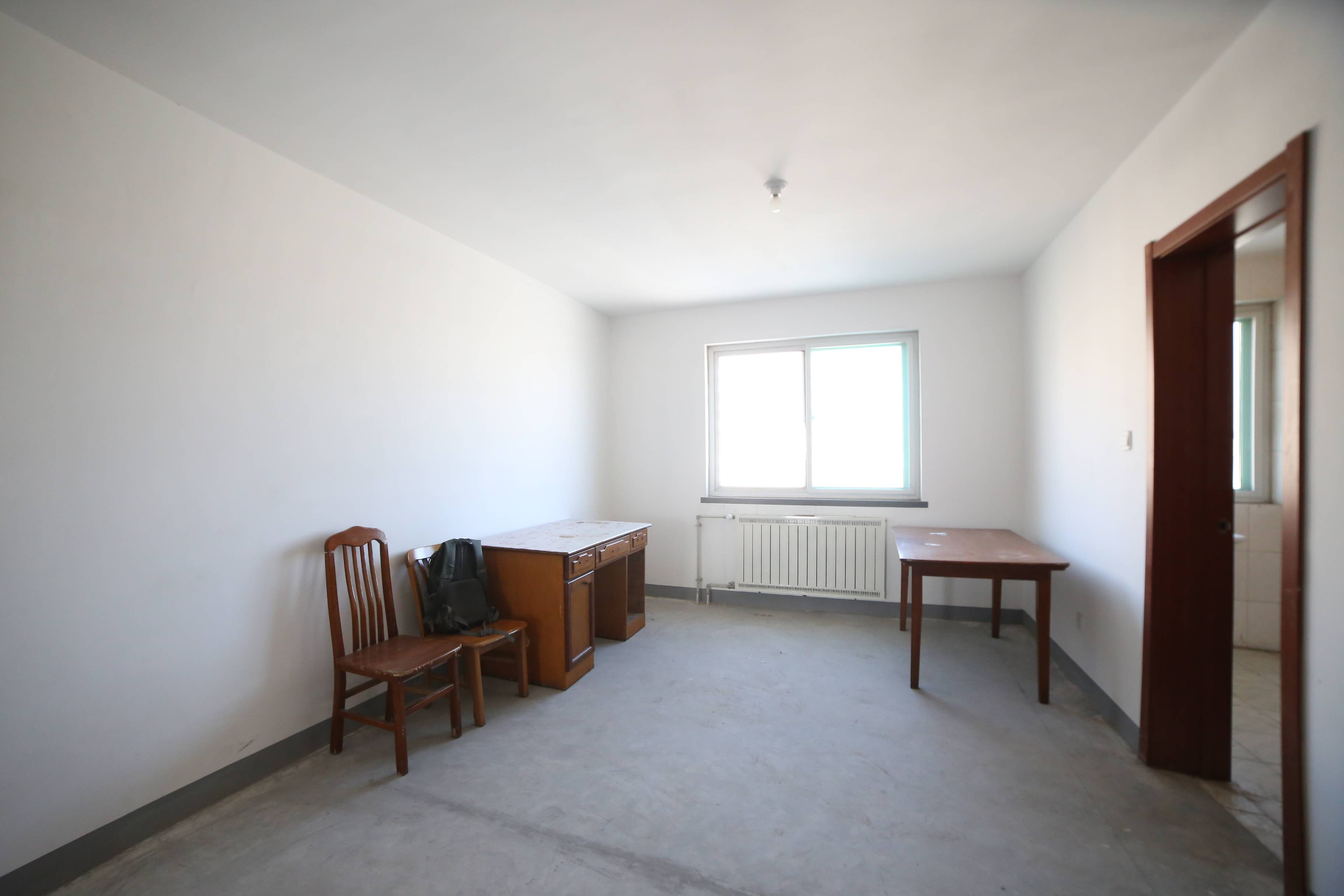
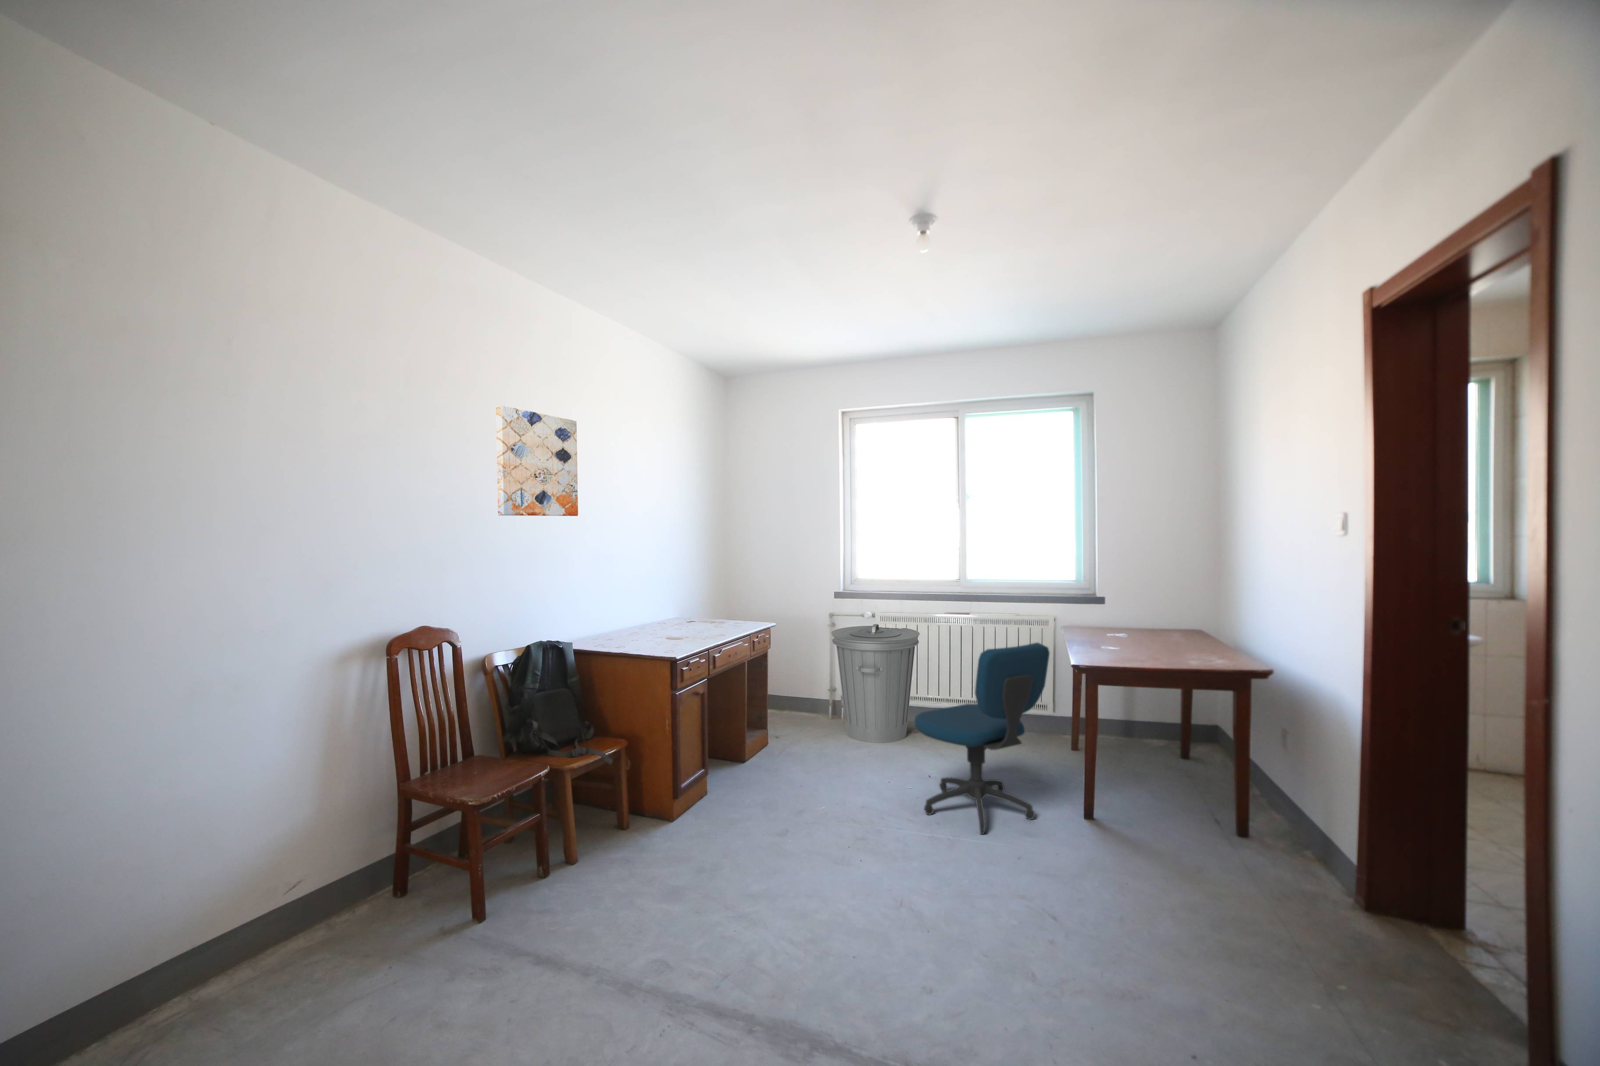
+ office chair [914,642,1050,835]
+ wall art [495,405,579,516]
+ trash can [831,623,920,744]
